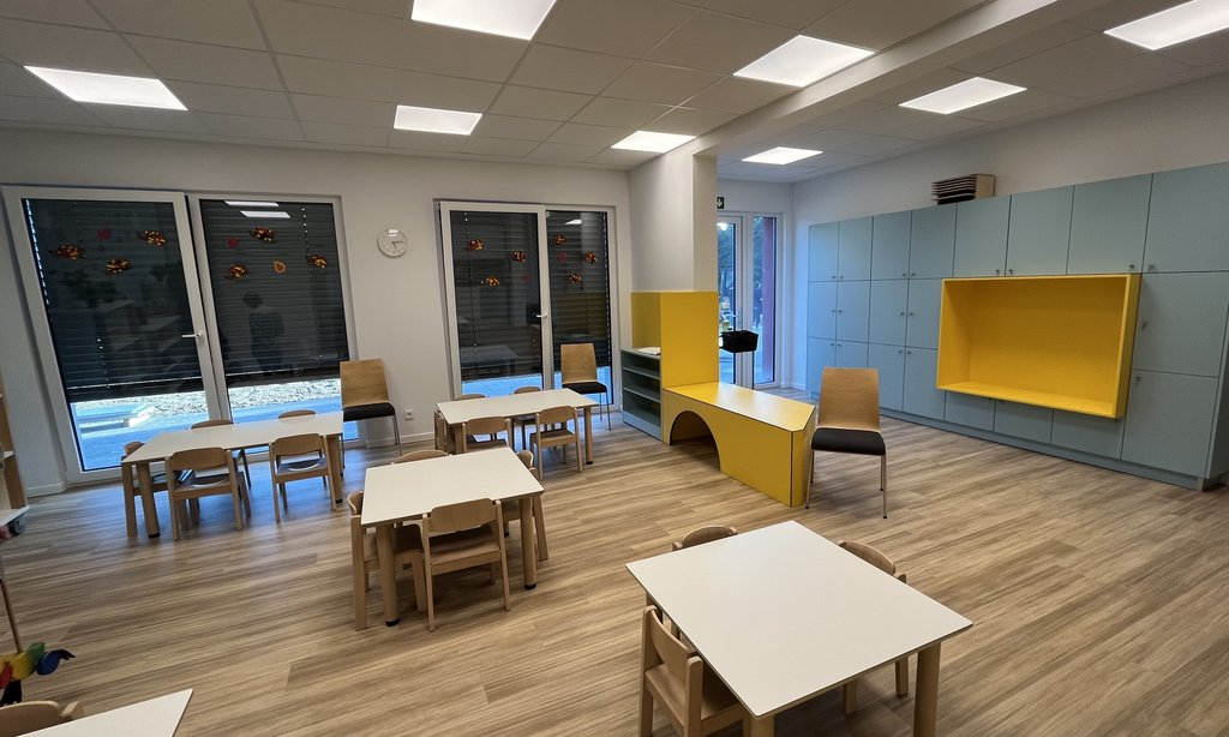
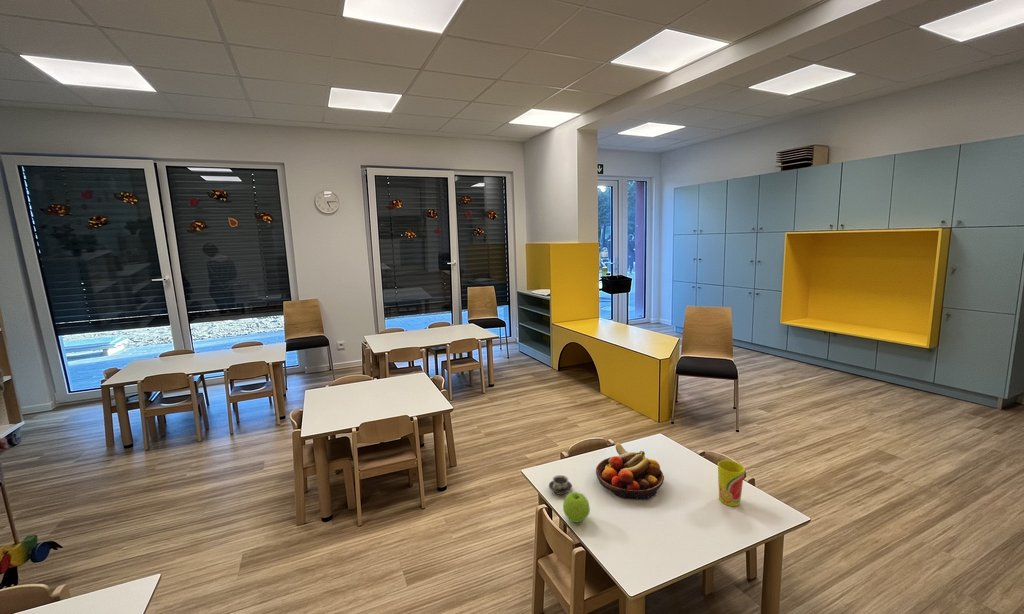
+ cup [548,474,573,496]
+ fruit bowl [595,441,665,501]
+ cup [717,459,746,507]
+ apple [562,491,591,523]
